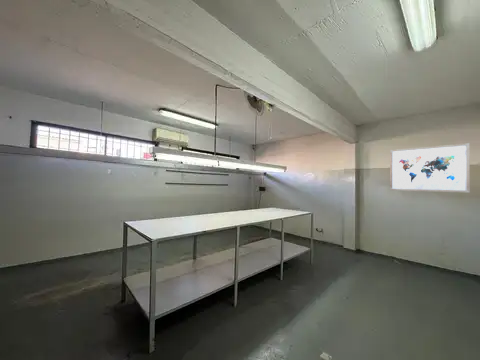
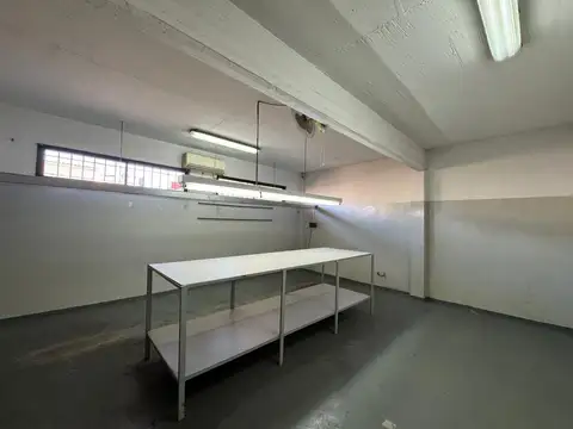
- wall art [389,142,471,194]
